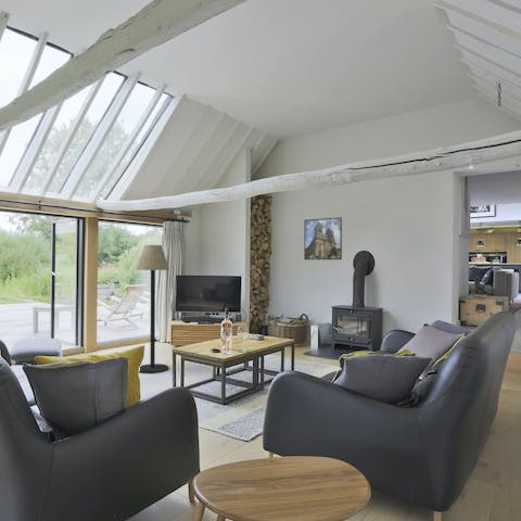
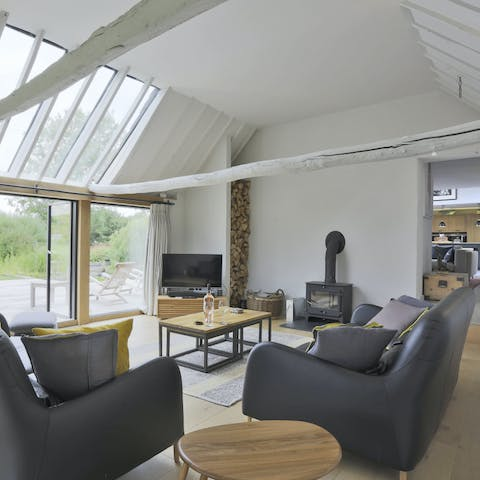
- floor lamp [135,244,170,374]
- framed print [303,216,343,260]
